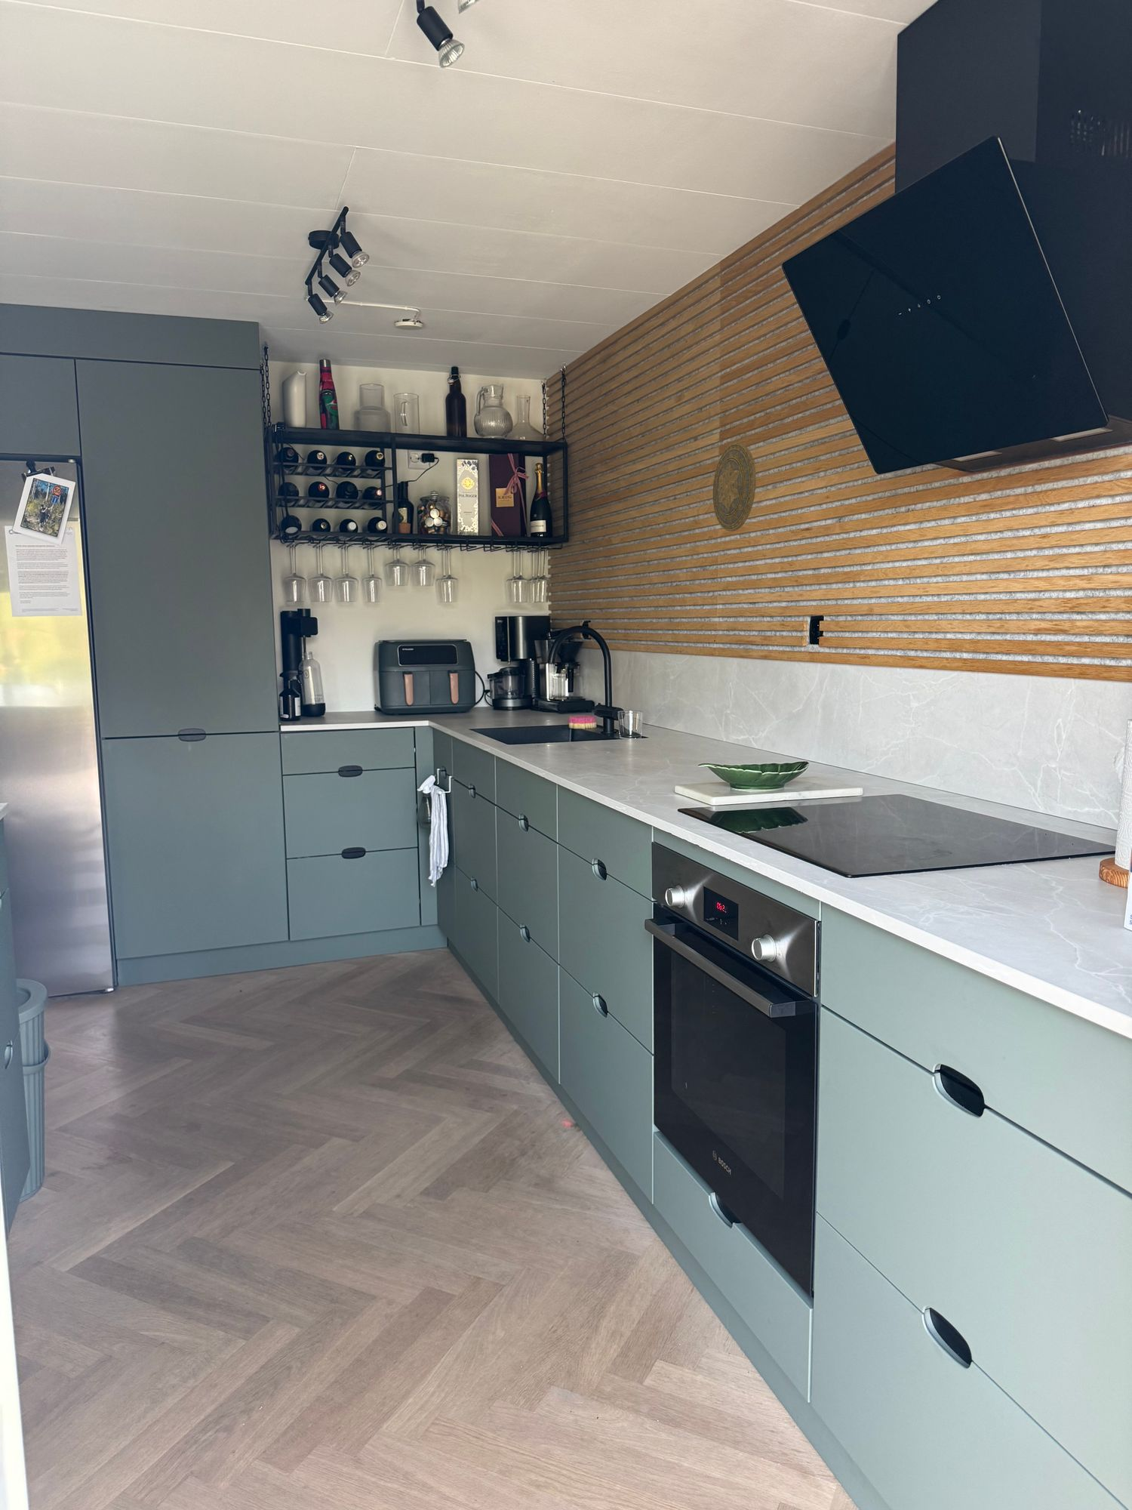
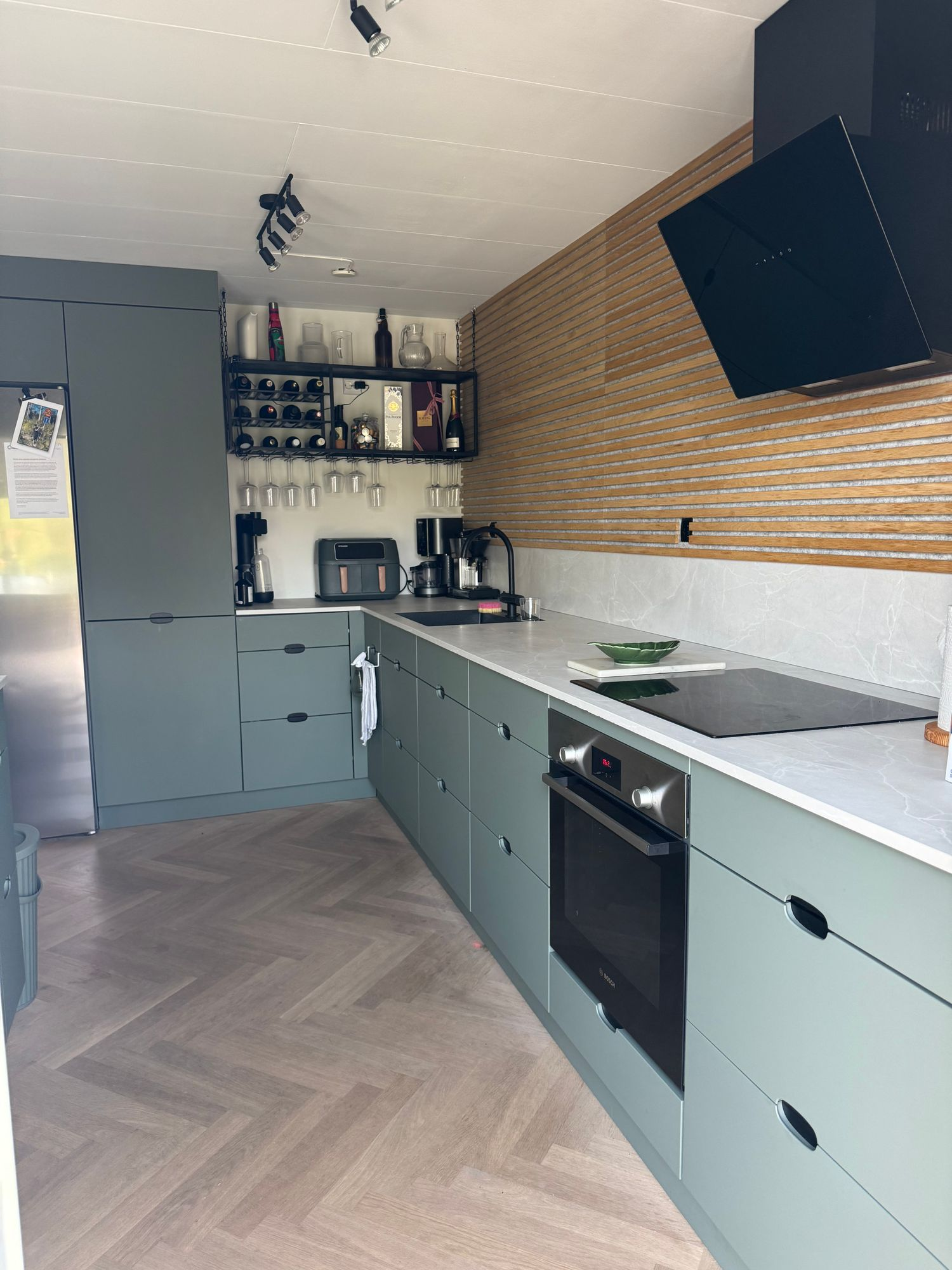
- decorative plate [712,441,757,533]
